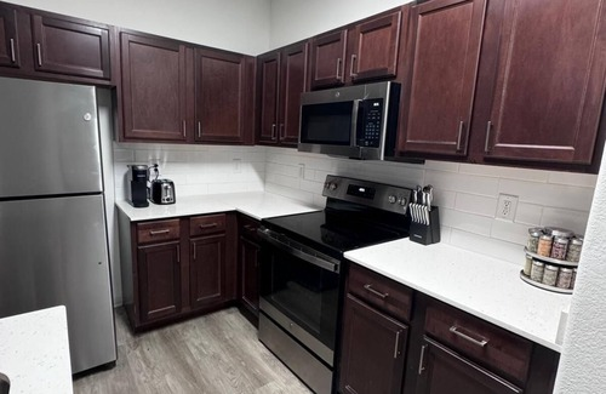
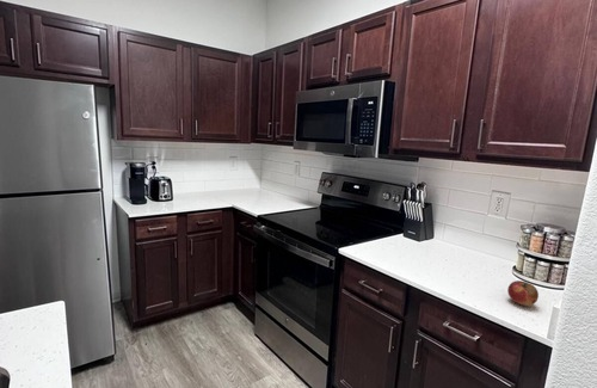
+ fruit [506,279,540,307]
